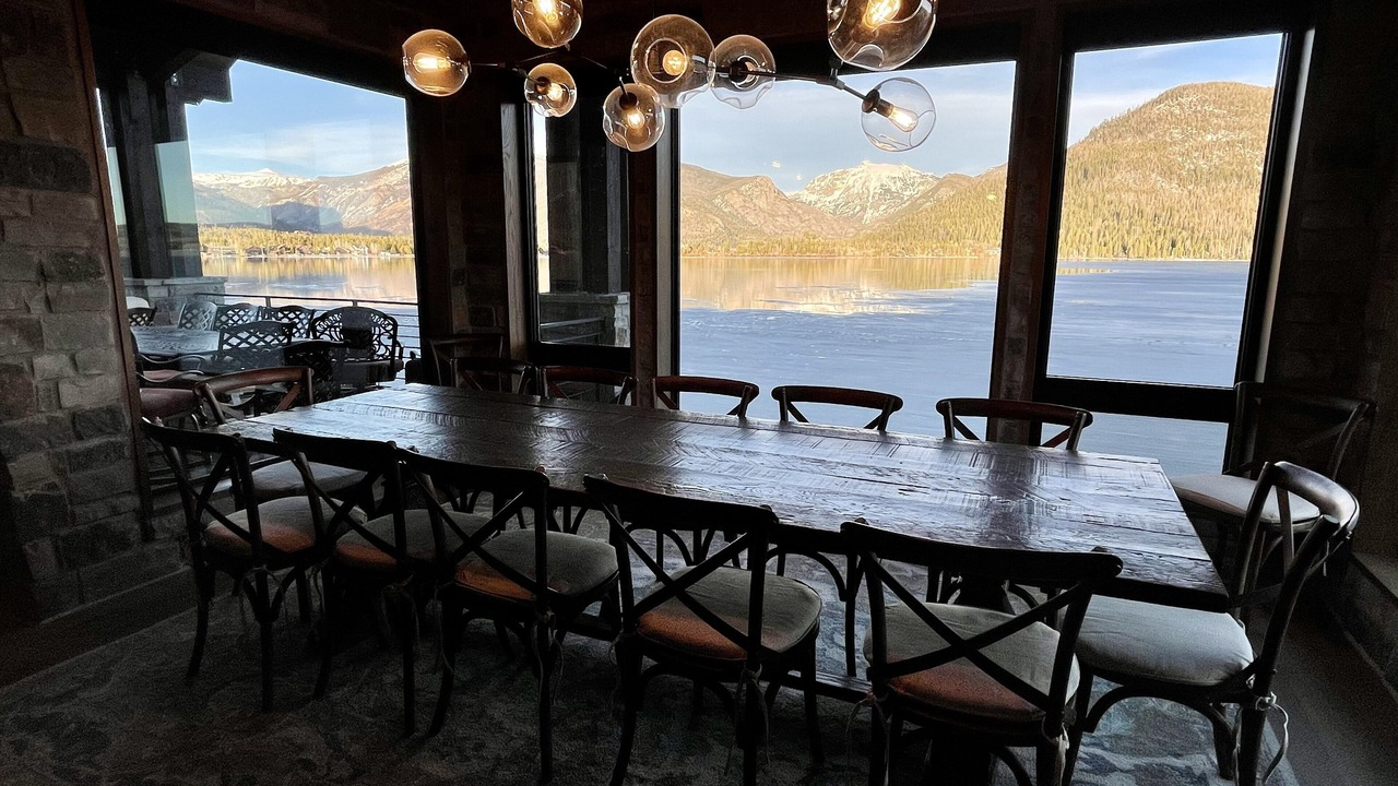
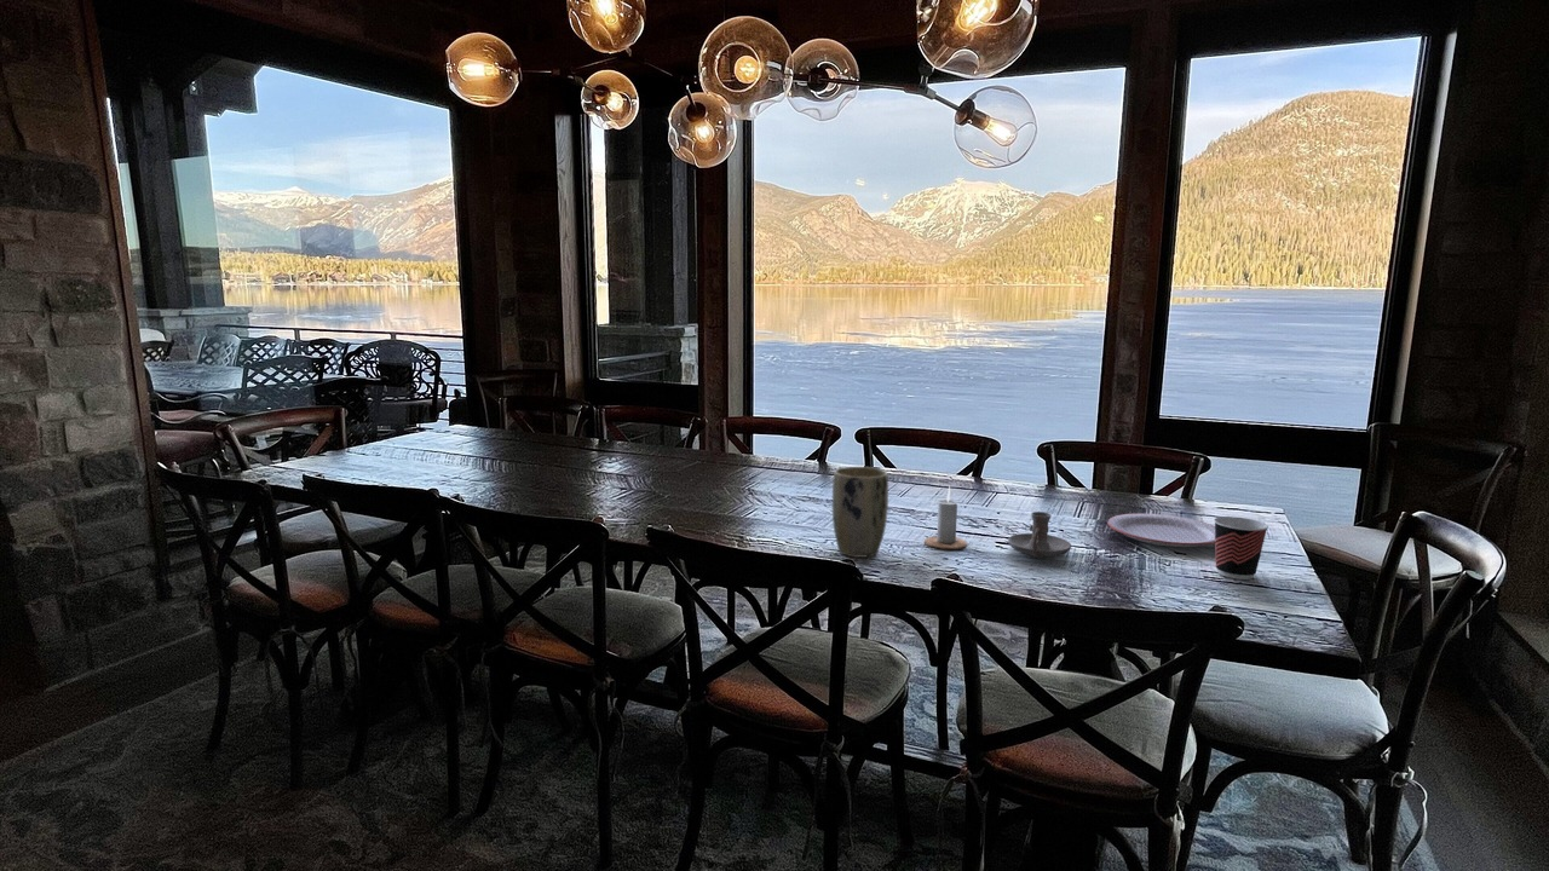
+ plate [1106,513,1215,548]
+ cup [1213,515,1269,581]
+ plant pot [831,466,889,559]
+ candle [923,485,968,550]
+ candle holder [1007,511,1072,558]
